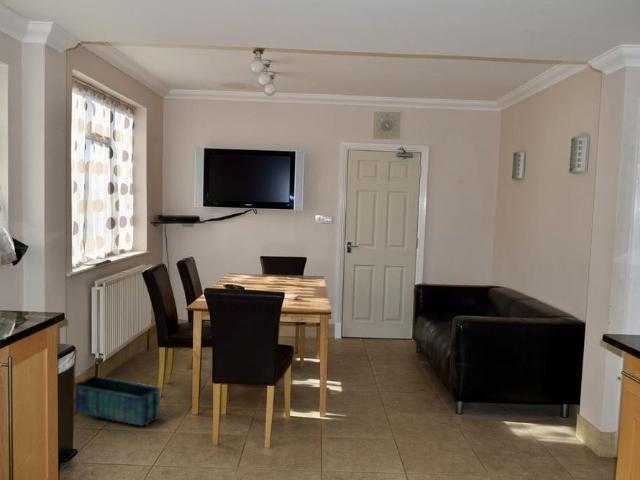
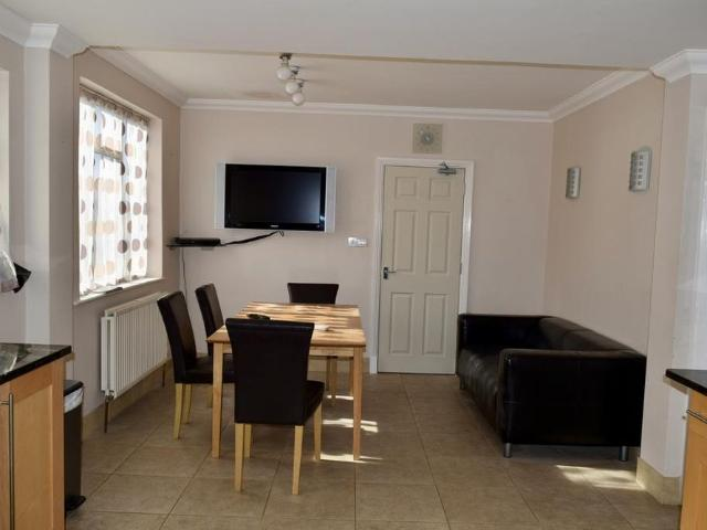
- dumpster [73,375,162,427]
